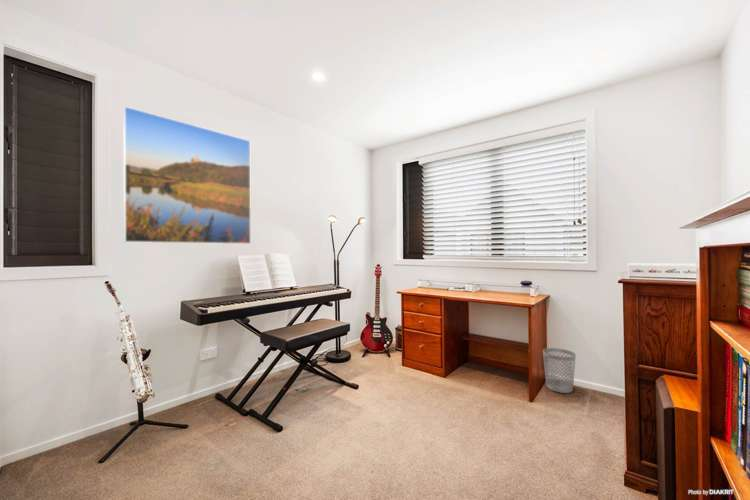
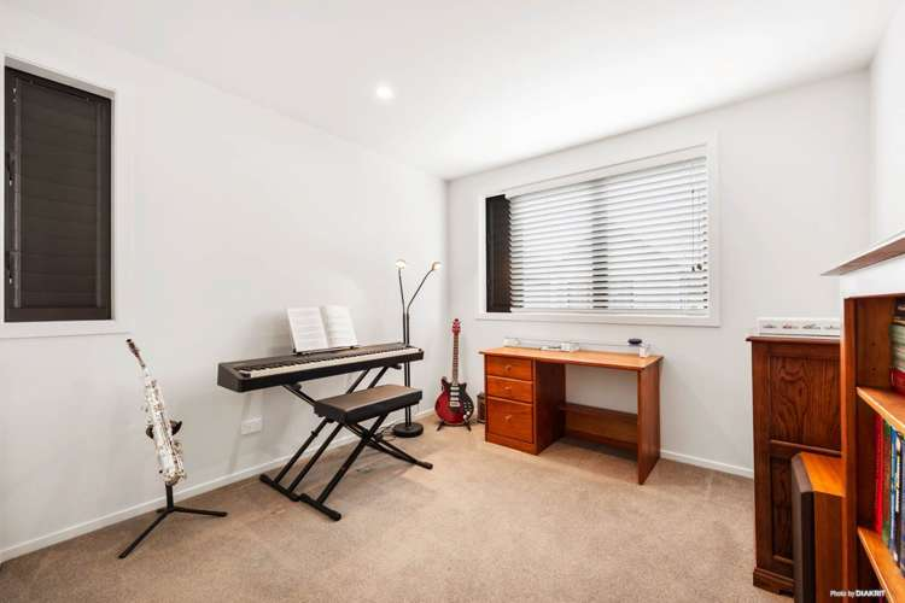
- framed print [122,105,252,245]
- wastebasket [542,347,577,394]
